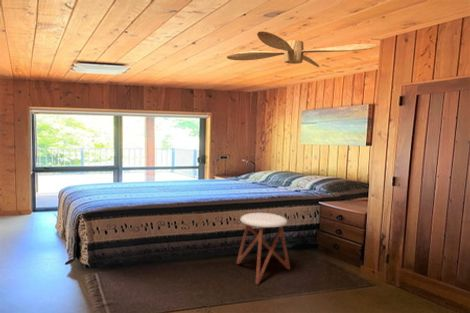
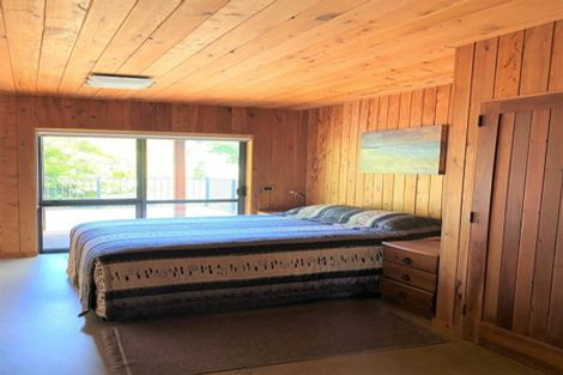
- ceiling fan [226,30,378,68]
- stool [235,212,291,286]
